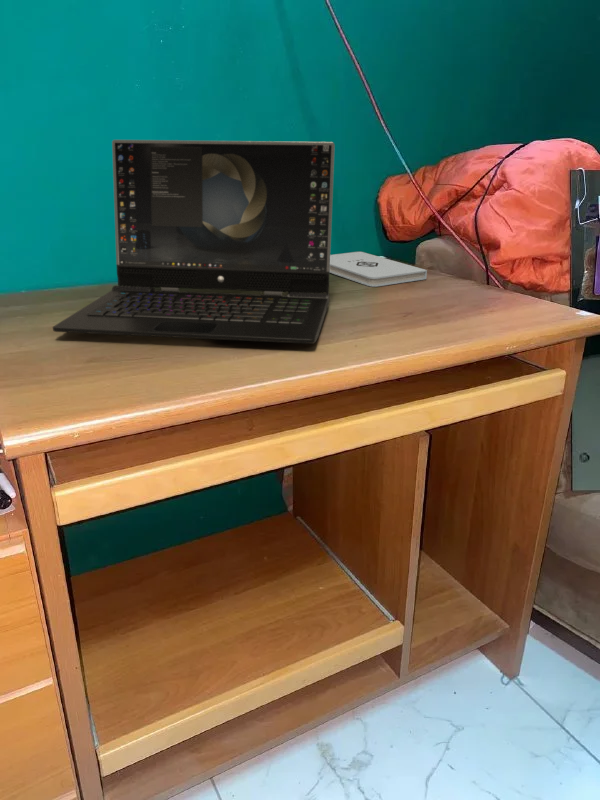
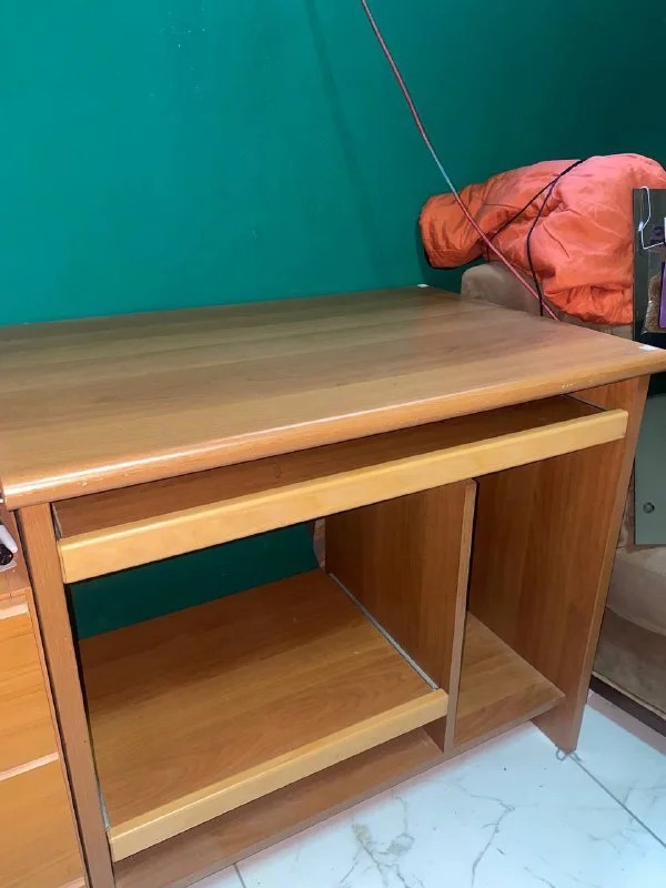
- notepad [329,251,428,288]
- laptop [52,139,336,345]
